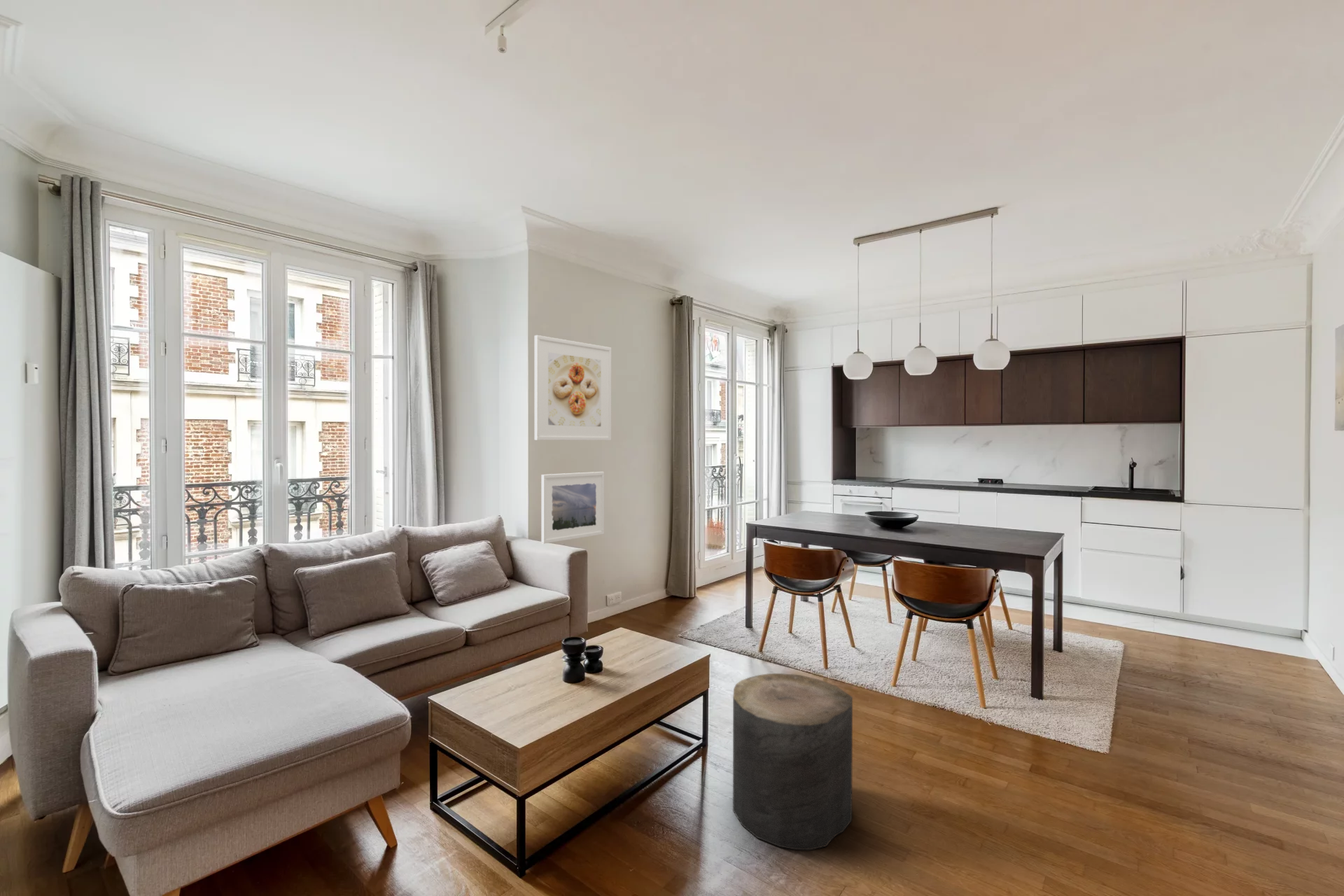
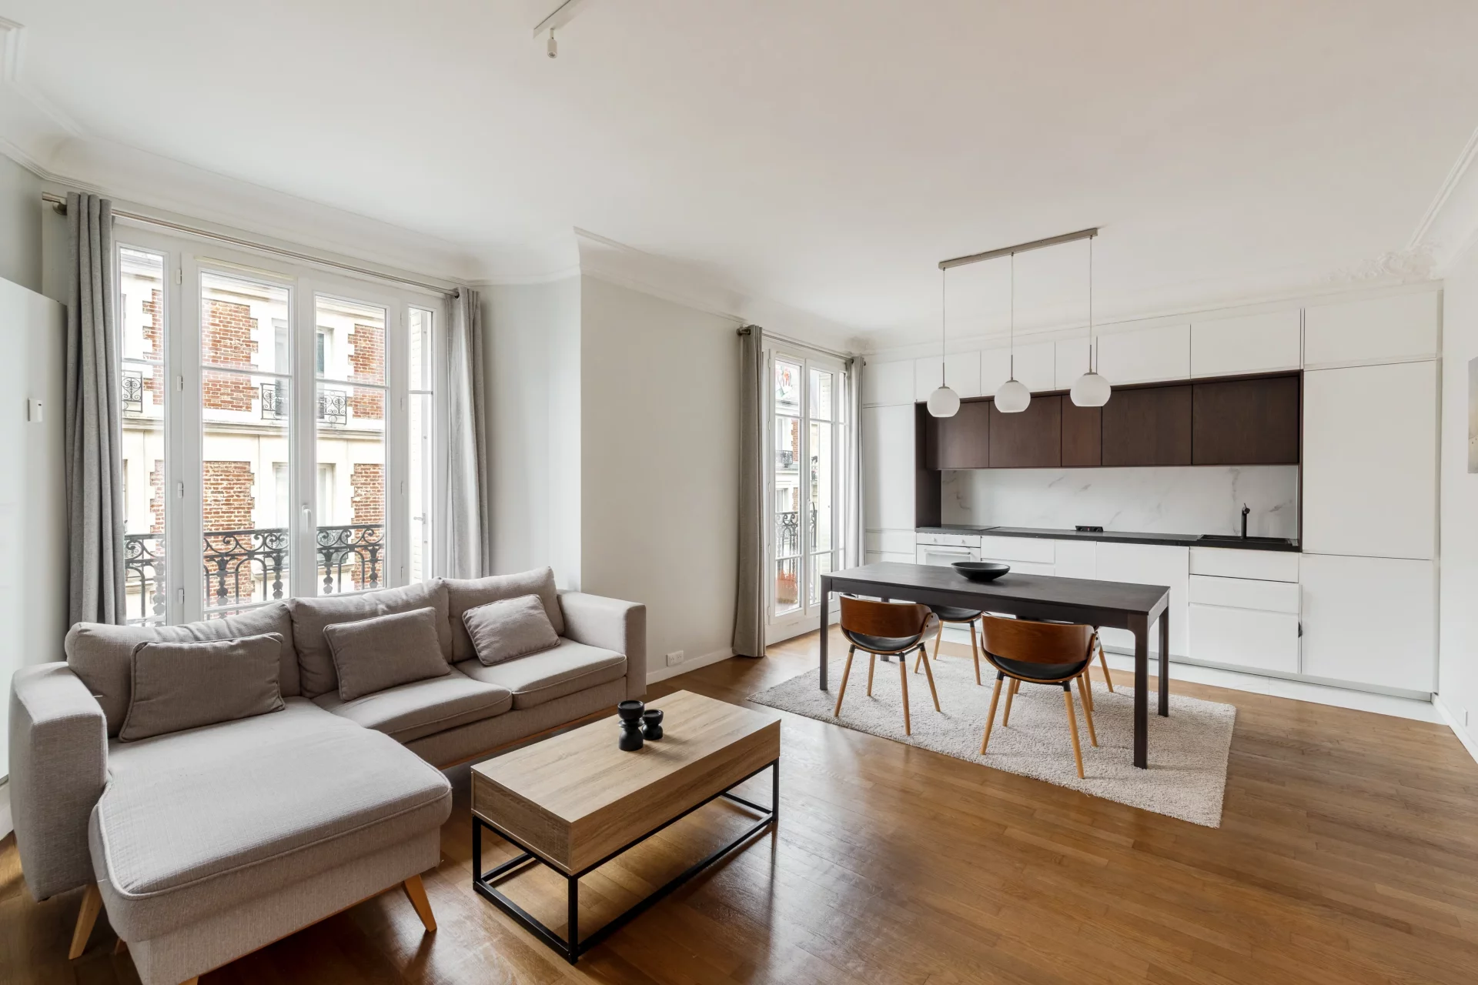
- stool [732,673,853,851]
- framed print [534,335,612,441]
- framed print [540,471,605,544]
